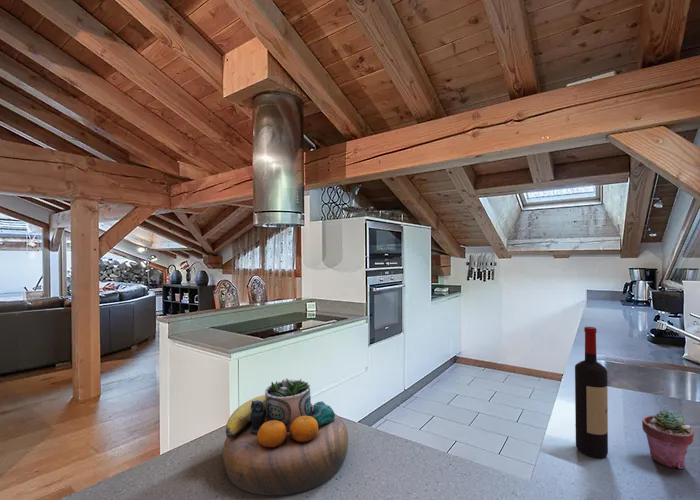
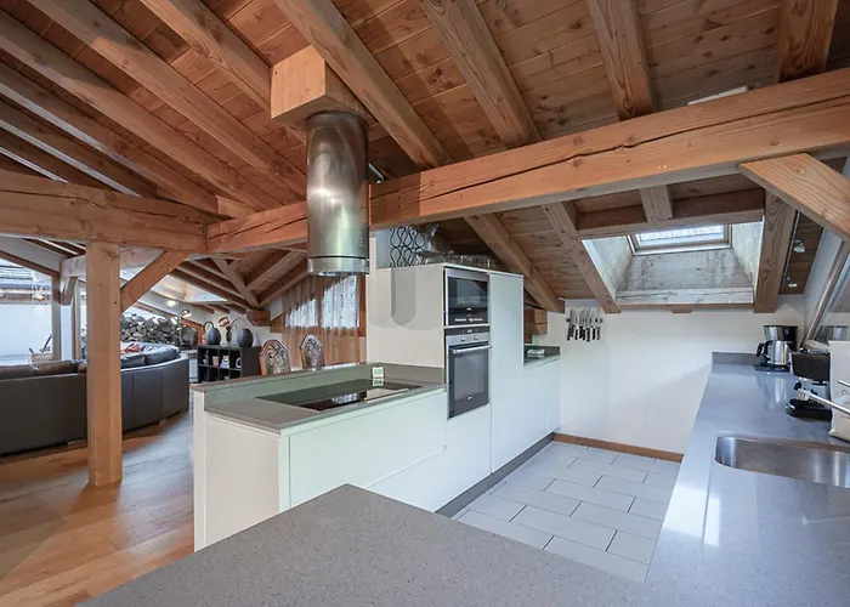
- decorative bowl [222,377,349,497]
- potted succulent [641,408,695,470]
- wine bottle [574,326,609,458]
